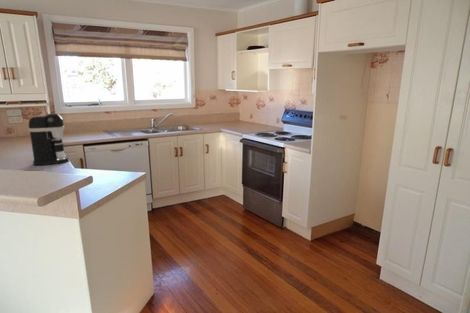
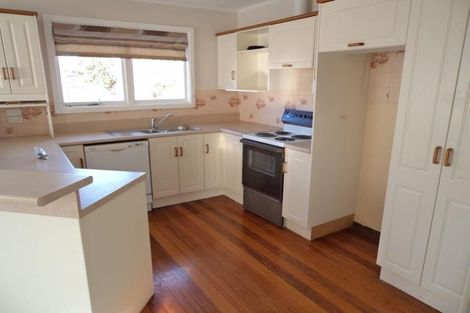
- coffee maker [28,112,70,166]
